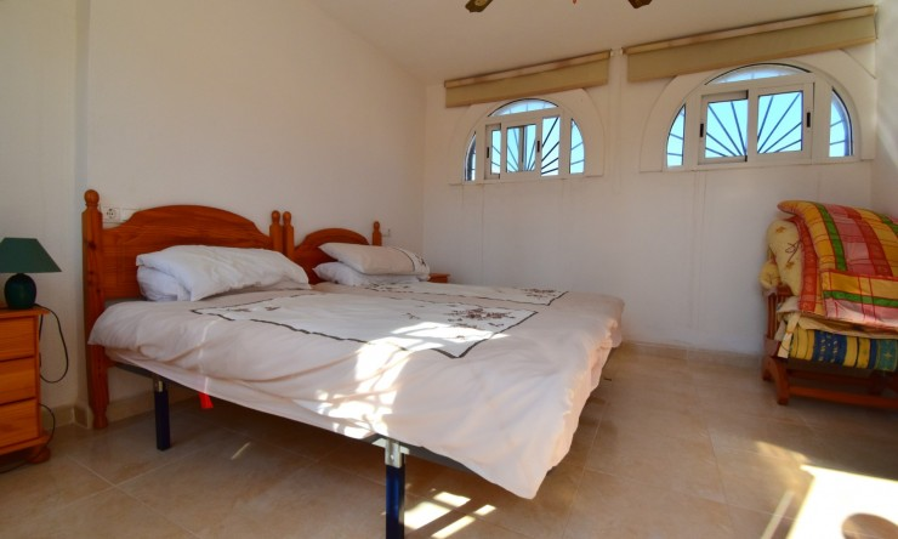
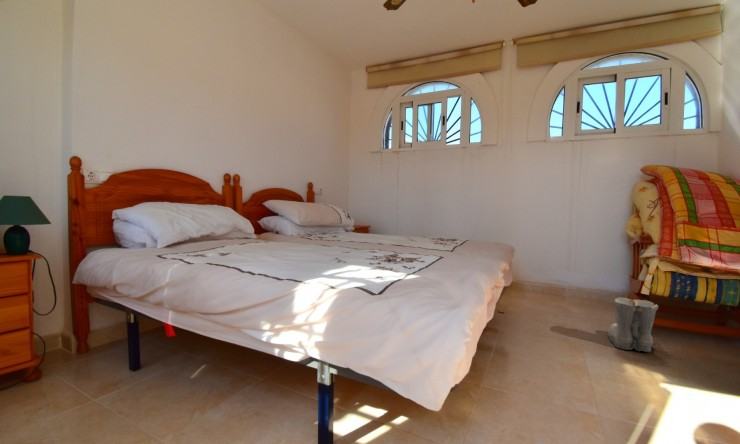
+ boots [606,296,659,353]
